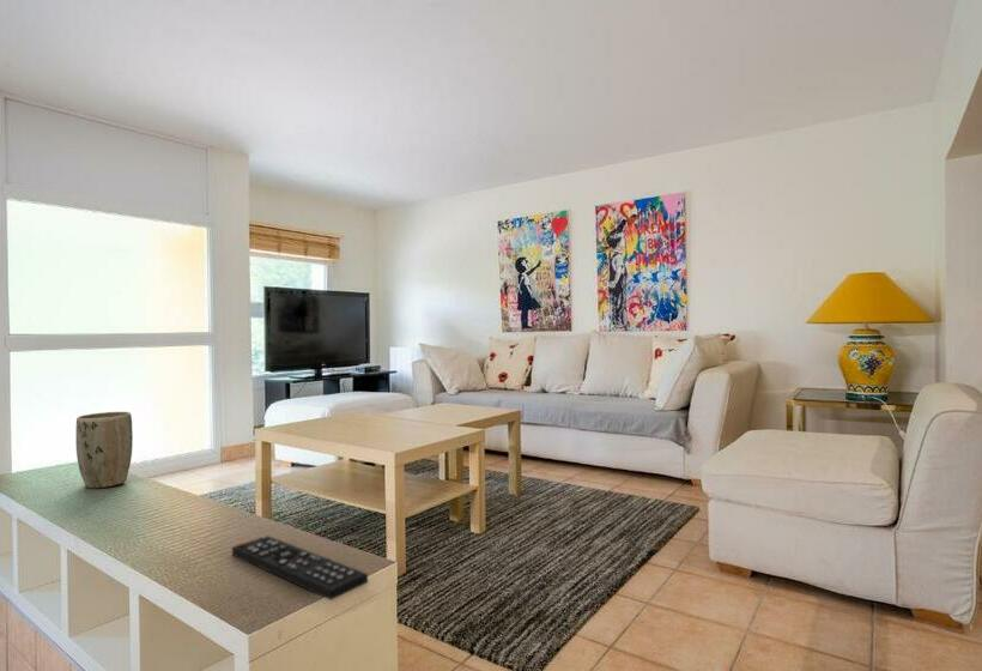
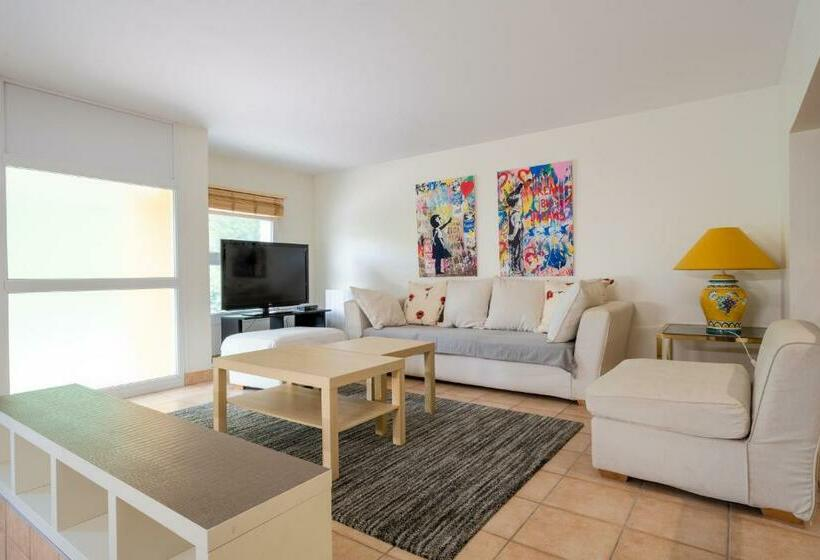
- remote control [231,534,369,602]
- plant pot [74,411,134,489]
